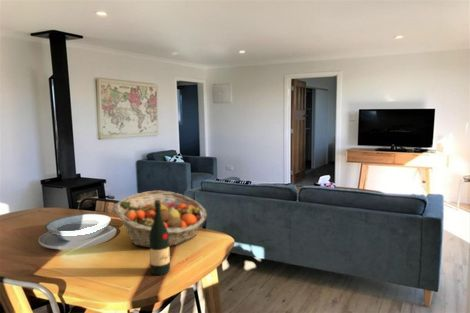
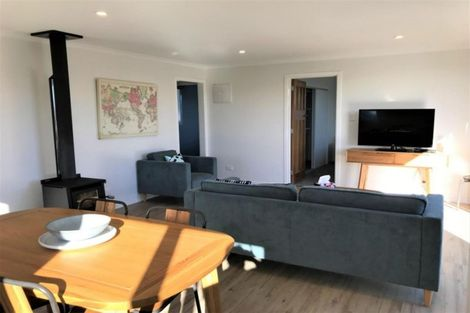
- fruit basket [113,190,208,249]
- wine bottle [149,200,171,276]
